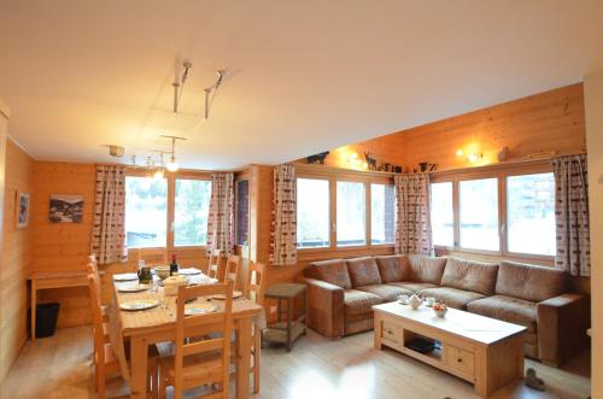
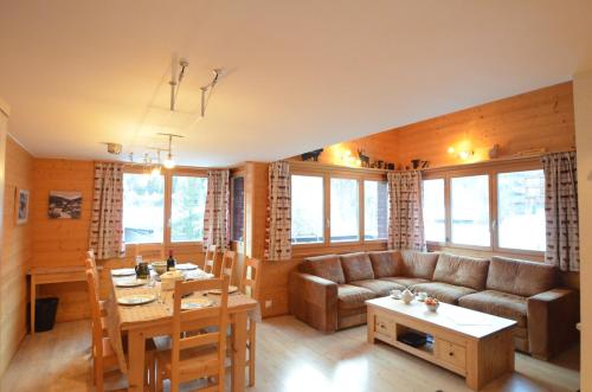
- side table [259,282,309,353]
- boots [523,366,546,392]
